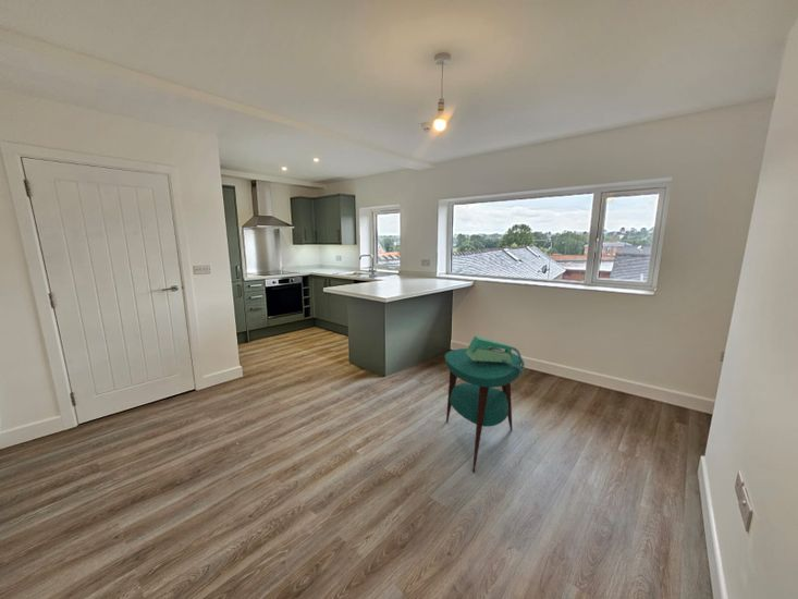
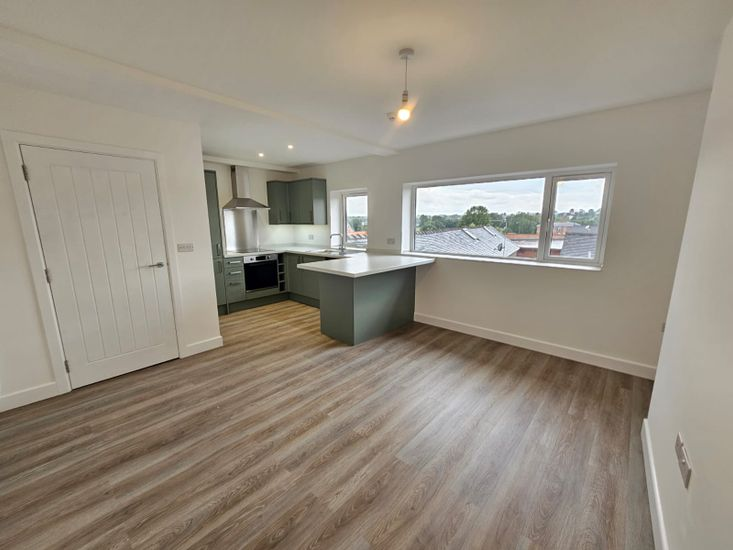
- round table [444,334,526,474]
